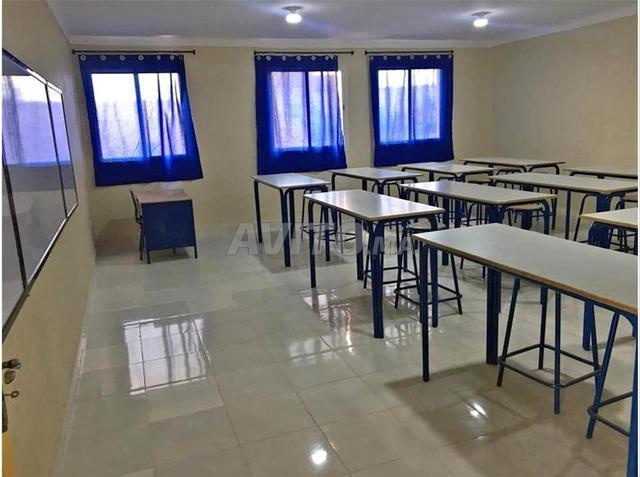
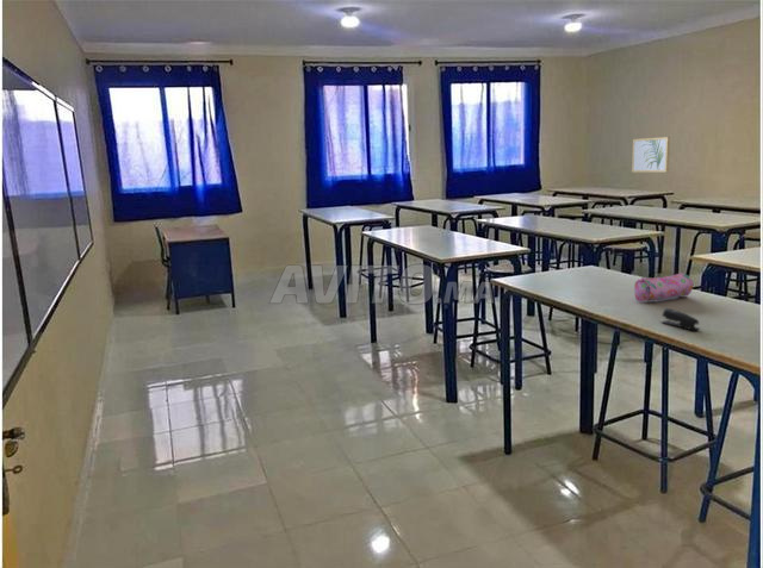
+ pencil case [633,271,694,302]
+ wall art [631,136,671,174]
+ stapler [660,307,701,331]
